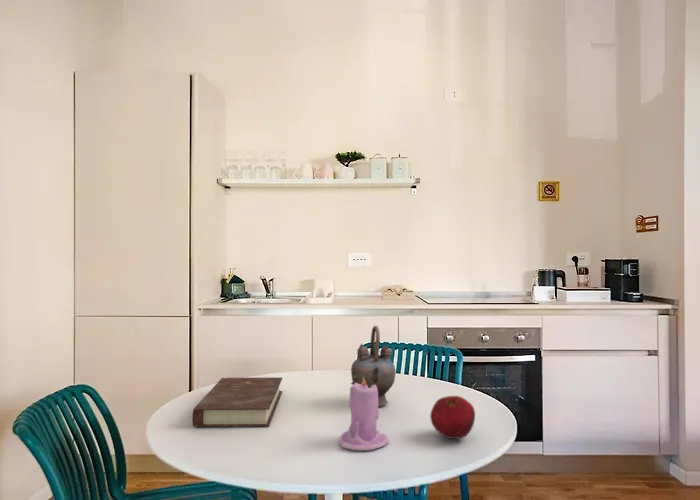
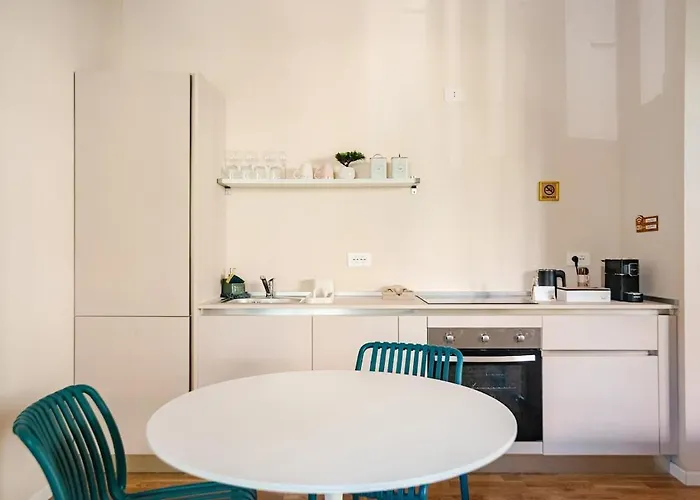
- teapot [350,325,397,407]
- fruit [429,395,476,440]
- book [191,377,283,428]
- candle [338,378,390,452]
